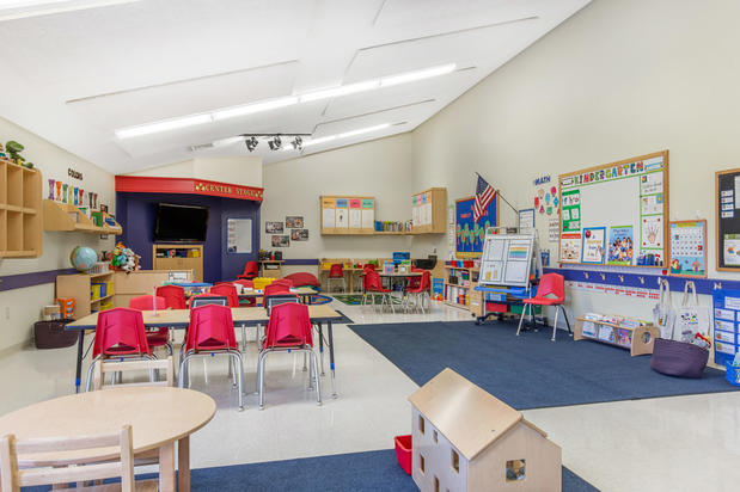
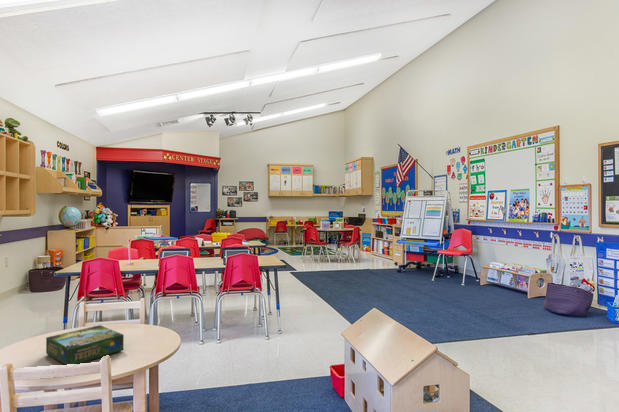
+ board game [45,324,125,366]
